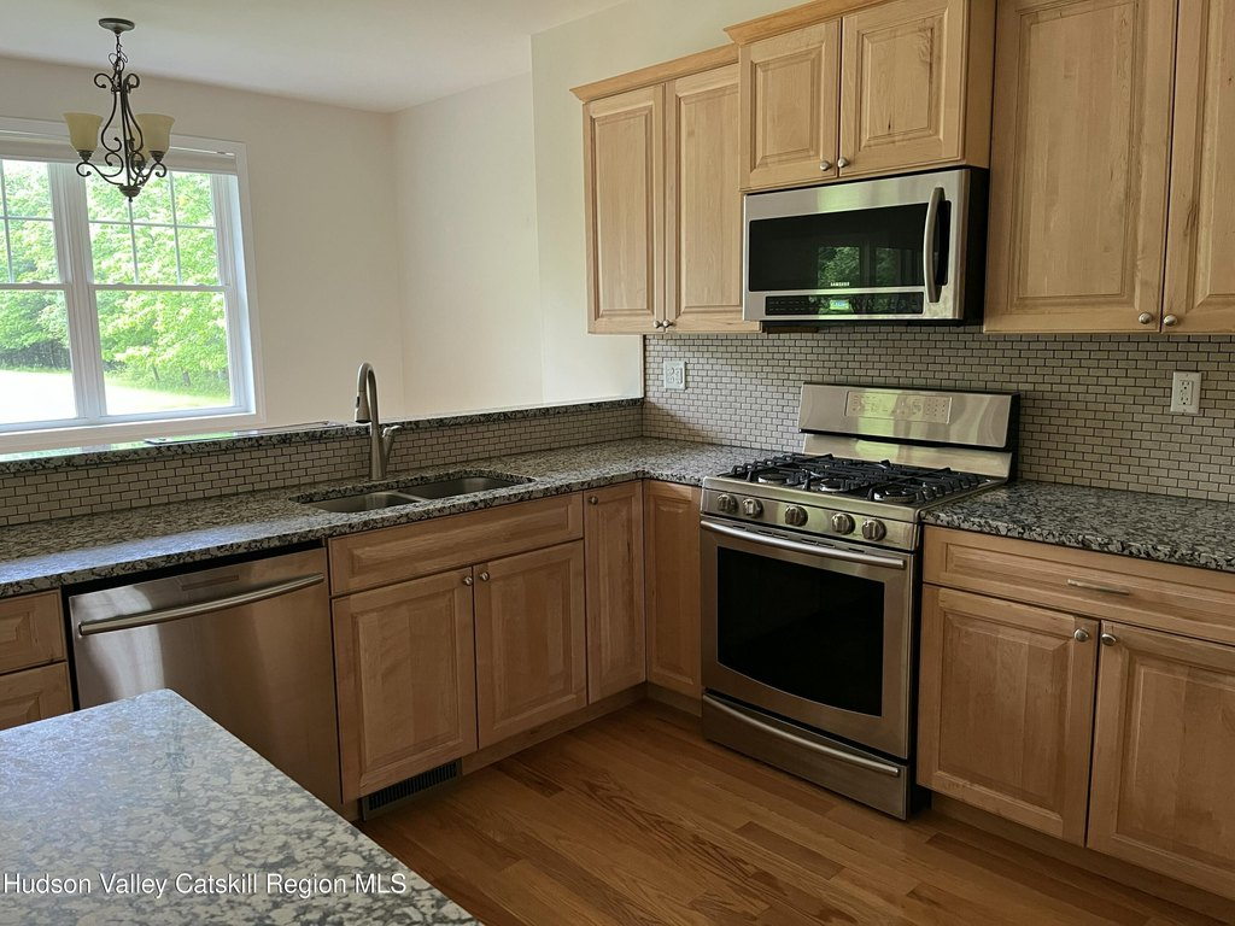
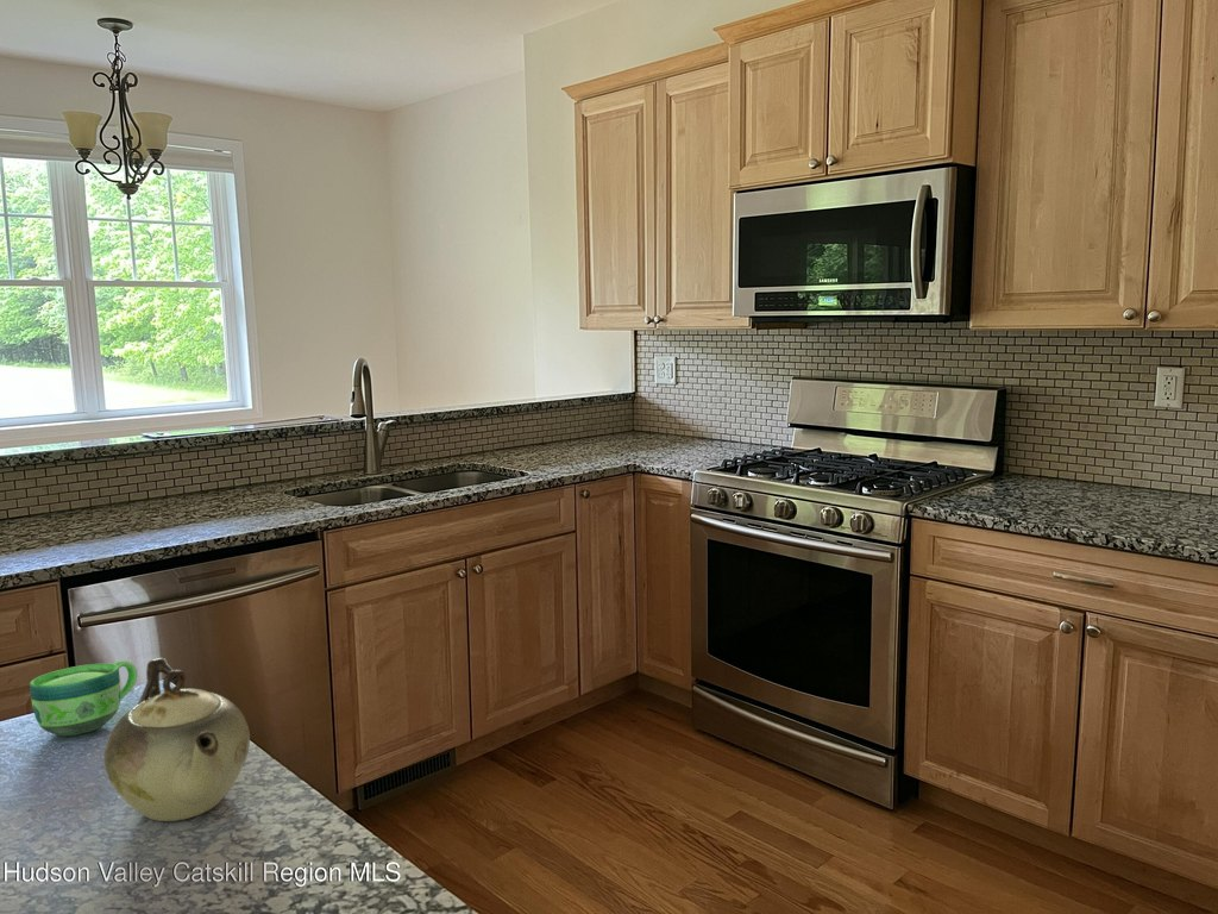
+ teapot [103,657,251,822]
+ cup [29,659,138,737]
